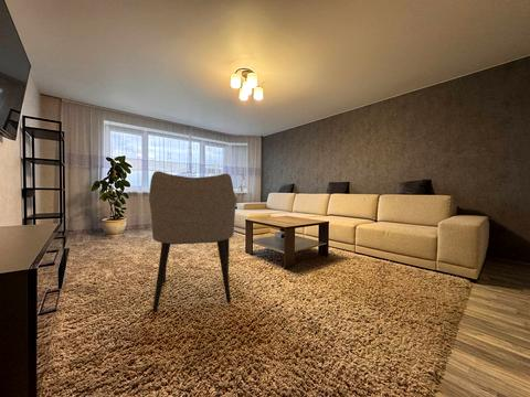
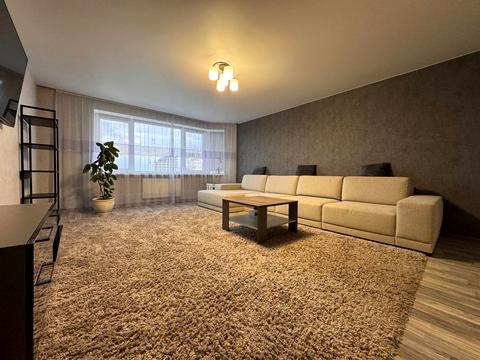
- armchair [148,170,239,312]
